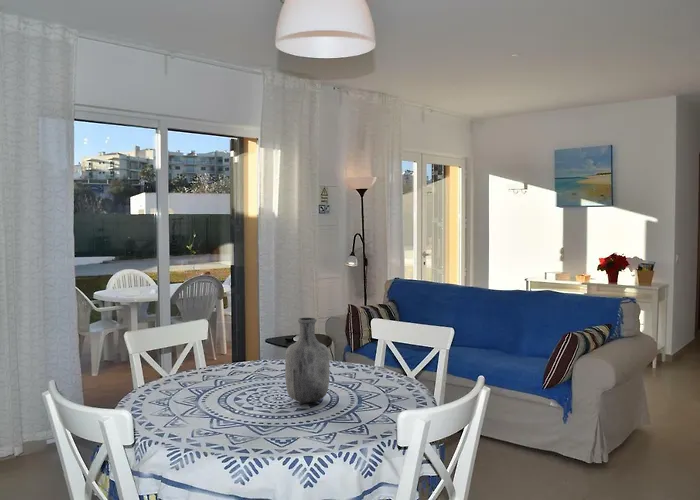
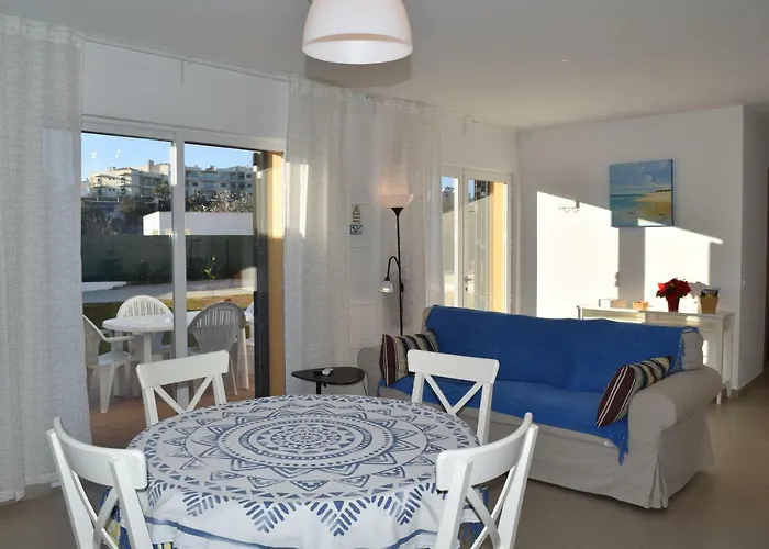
- vase [284,317,330,404]
